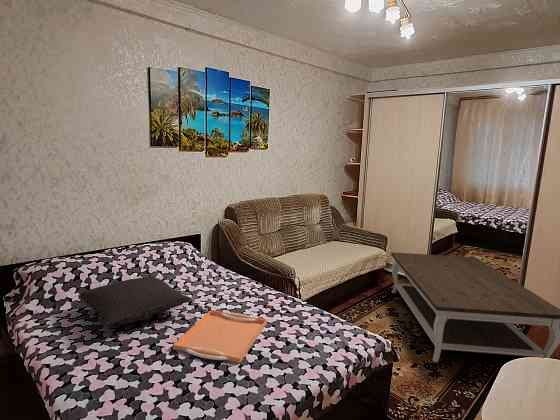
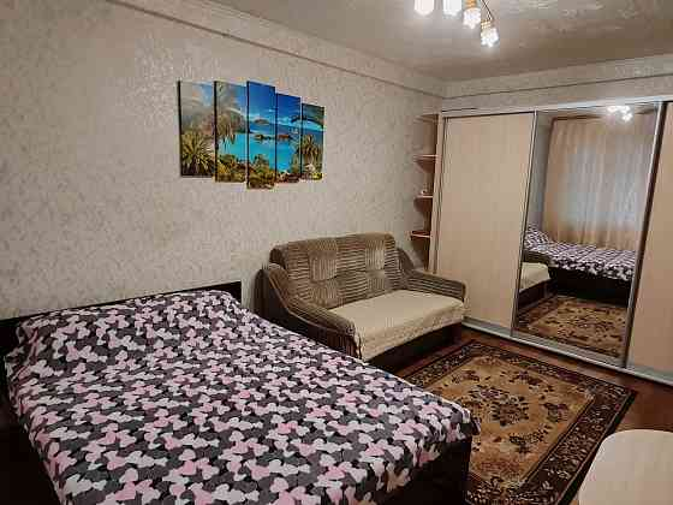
- coffee table [390,251,560,363]
- pillow [77,275,192,328]
- serving tray [172,309,268,364]
